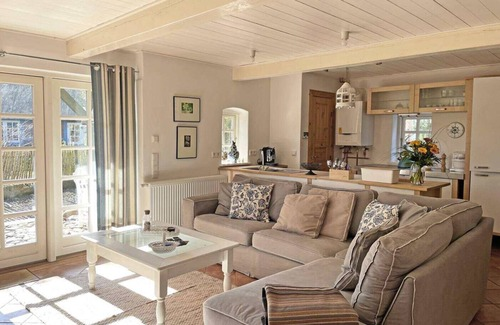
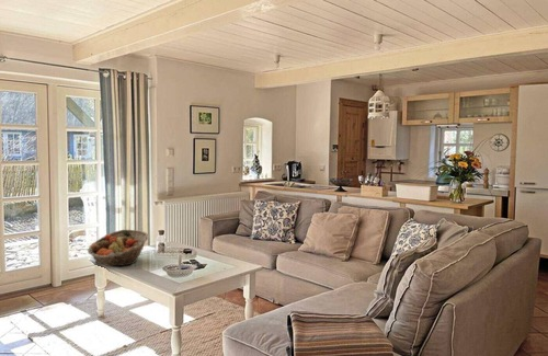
+ fruit basket [87,229,150,267]
